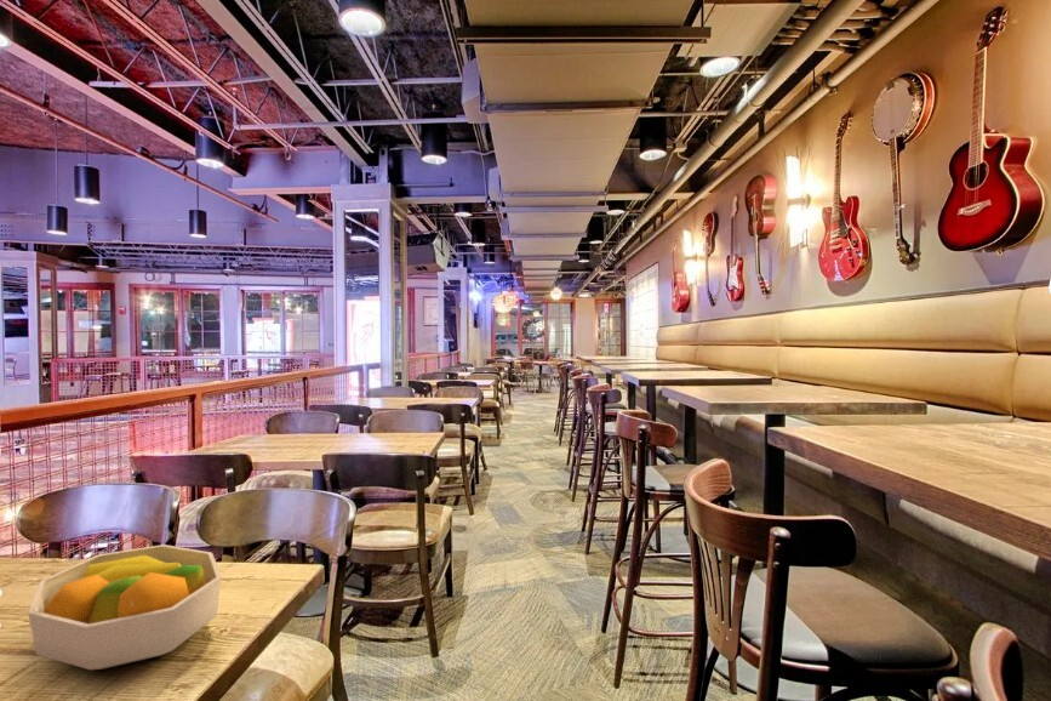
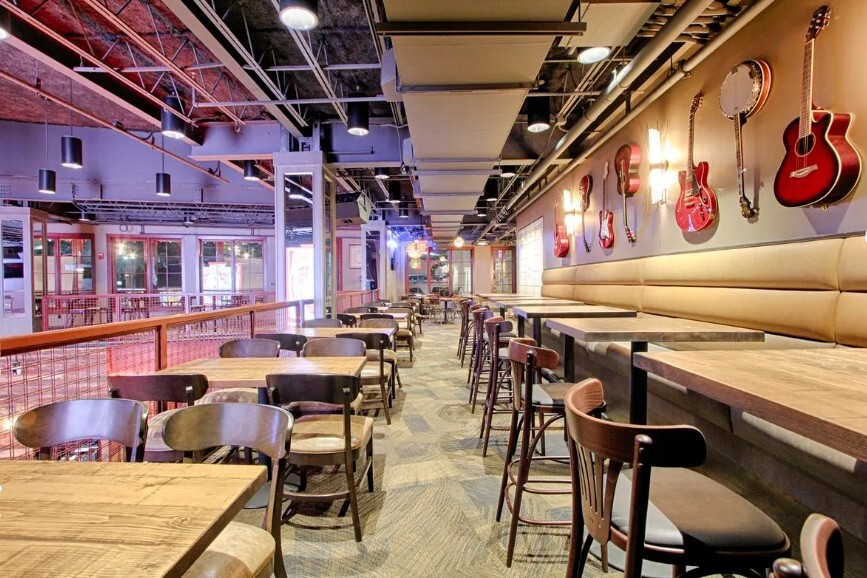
- fruit bowl [27,543,223,671]
